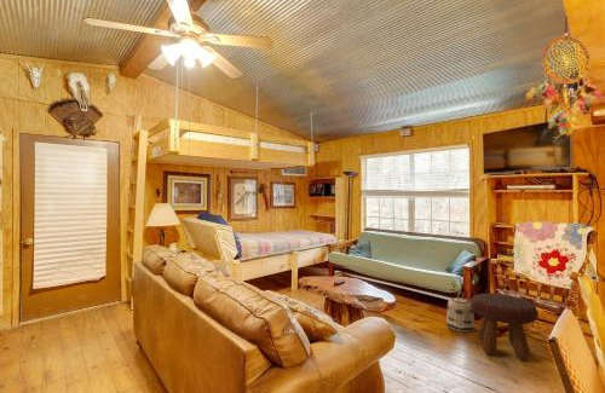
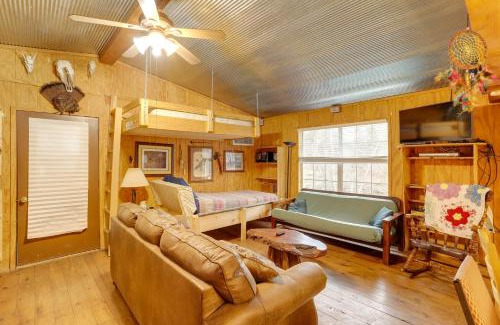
- footstool [469,293,540,362]
- basket [445,290,477,334]
